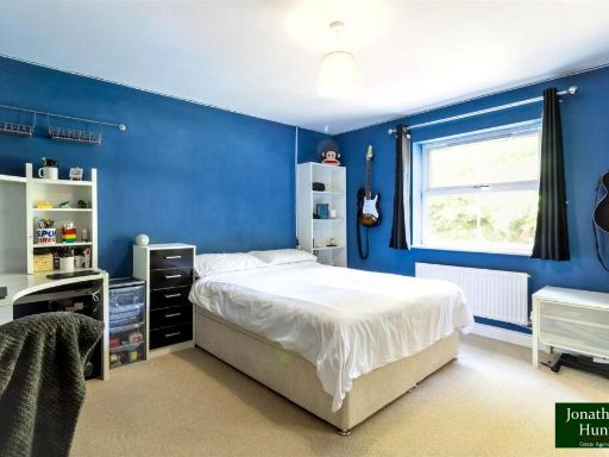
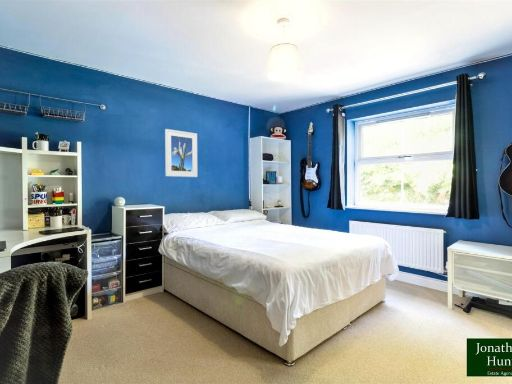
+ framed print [164,128,198,178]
